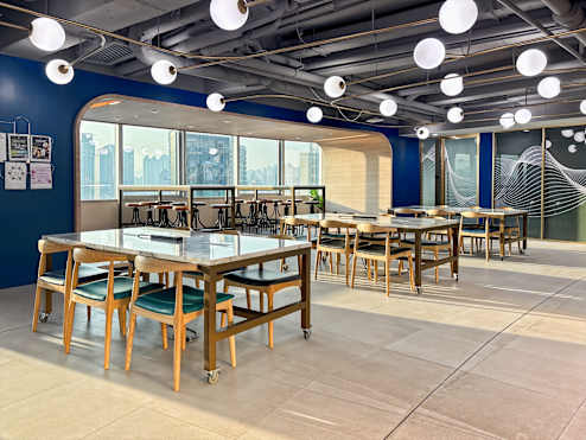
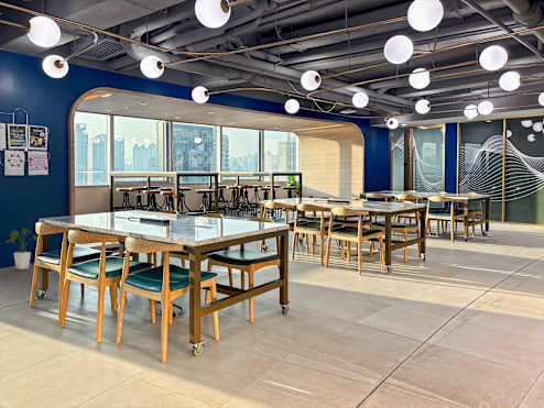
+ house plant [6,228,39,271]
